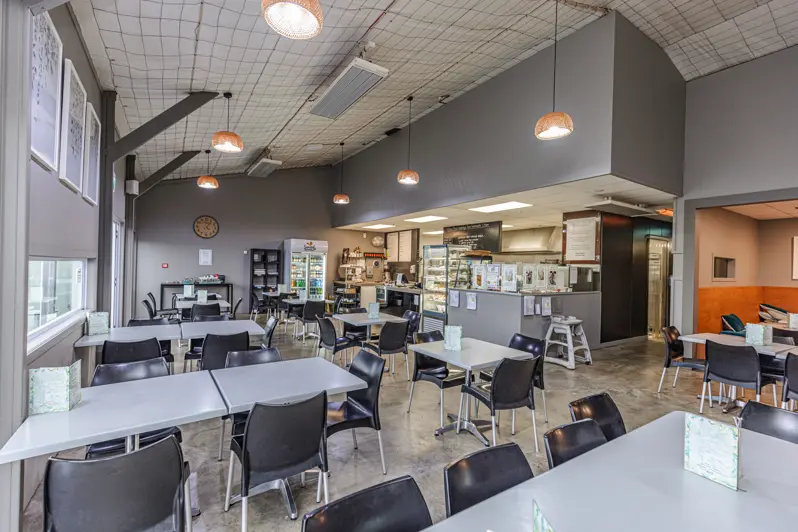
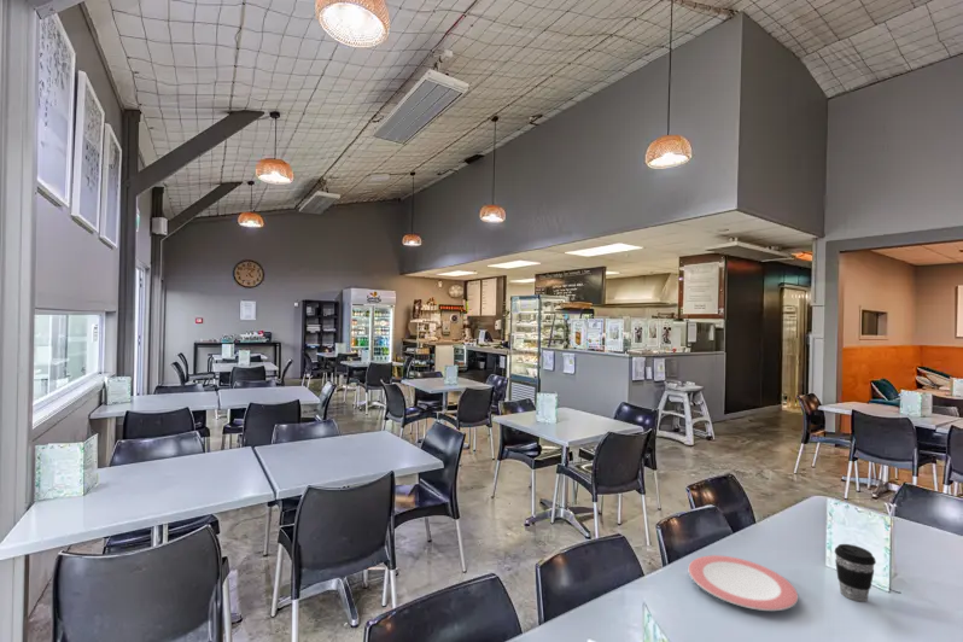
+ coffee cup [834,543,877,603]
+ plate [688,554,799,612]
